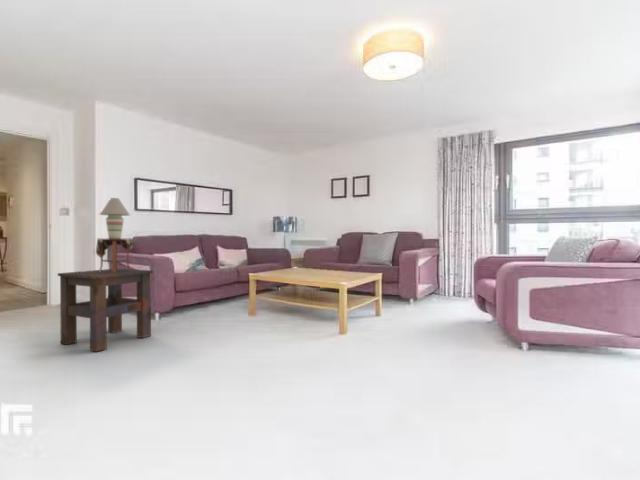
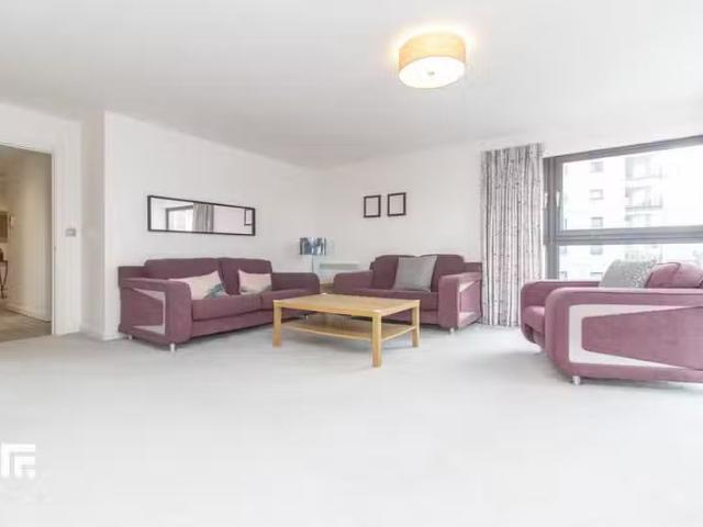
- table lamp [76,197,134,273]
- side table [57,268,154,353]
